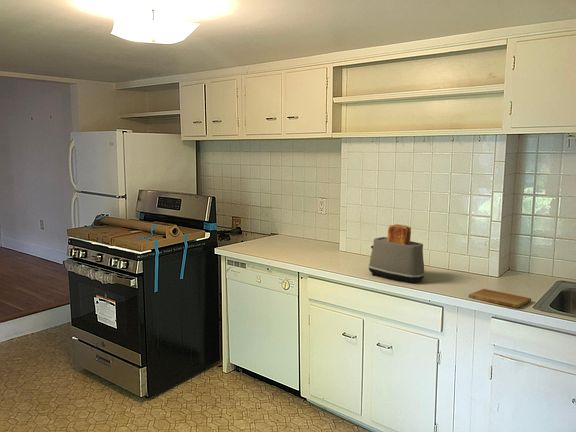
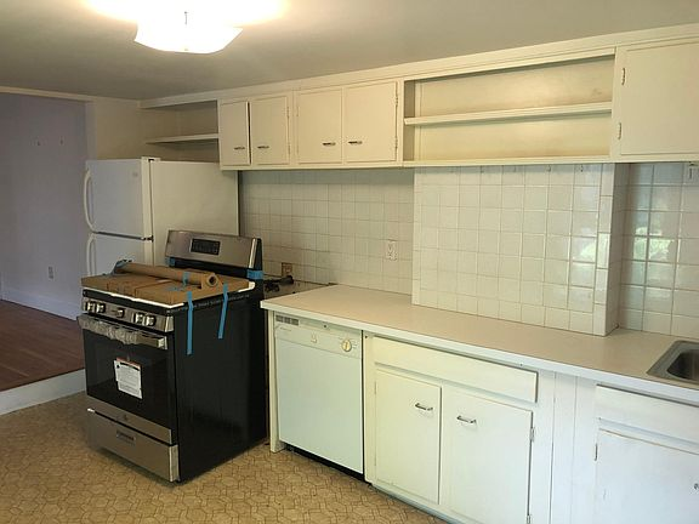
- cutting board [468,288,532,309]
- toaster [368,223,426,283]
